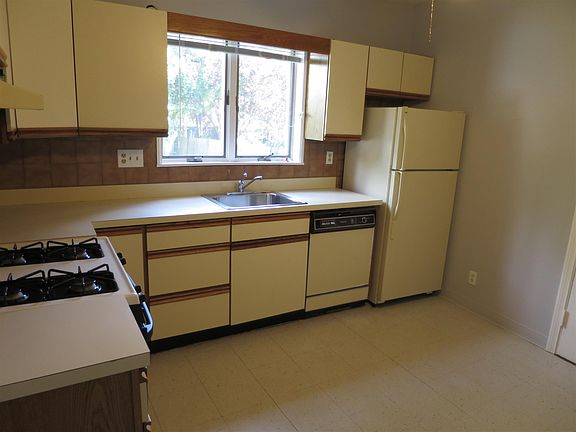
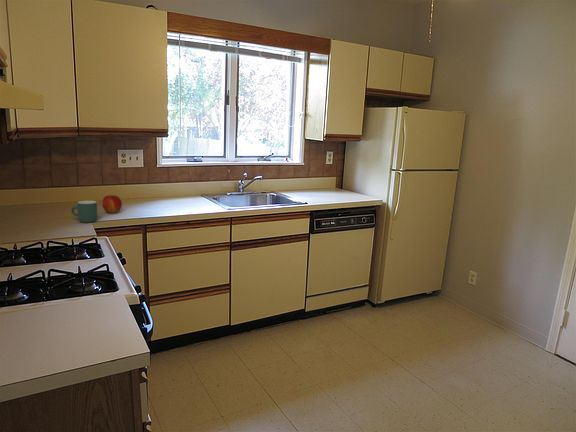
+ mug [70,200,98,224]
+ apple [101,194,123,214]
